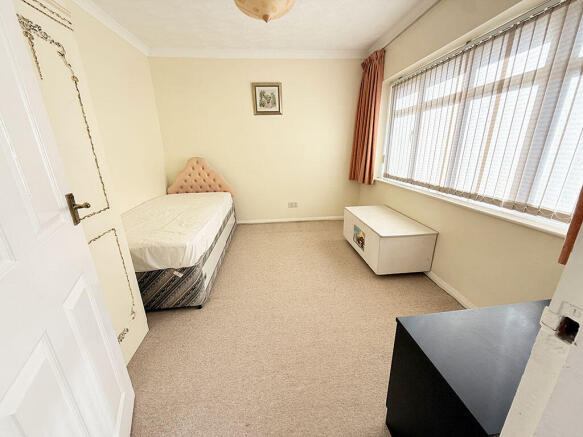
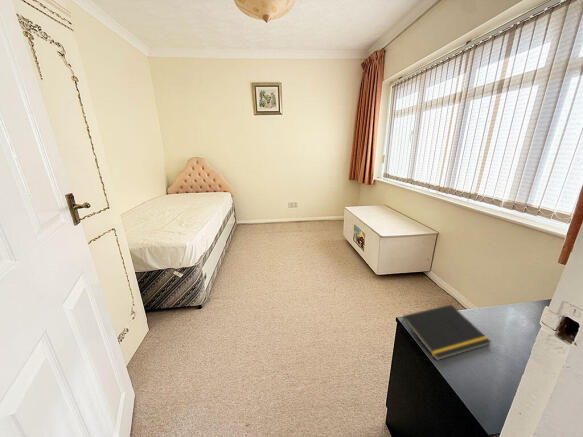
+ notepad [399,304,492,361]
